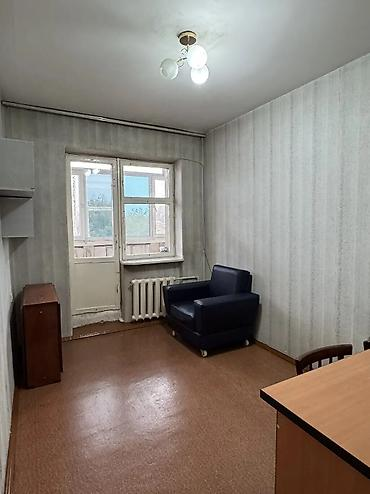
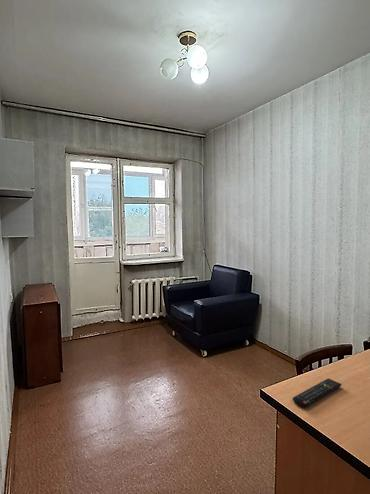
+ remote control [292,377,342,408]
